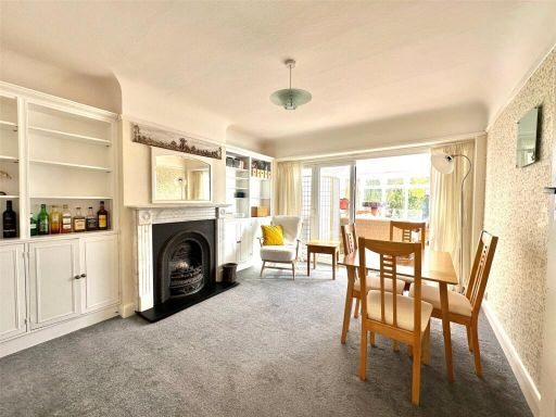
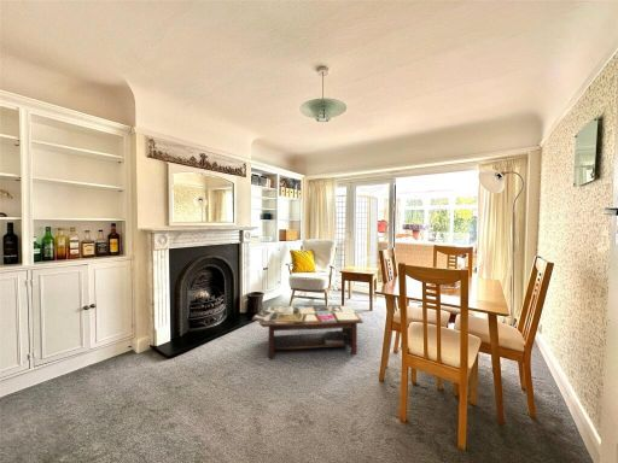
+ coffee table [251,304,365,359]
